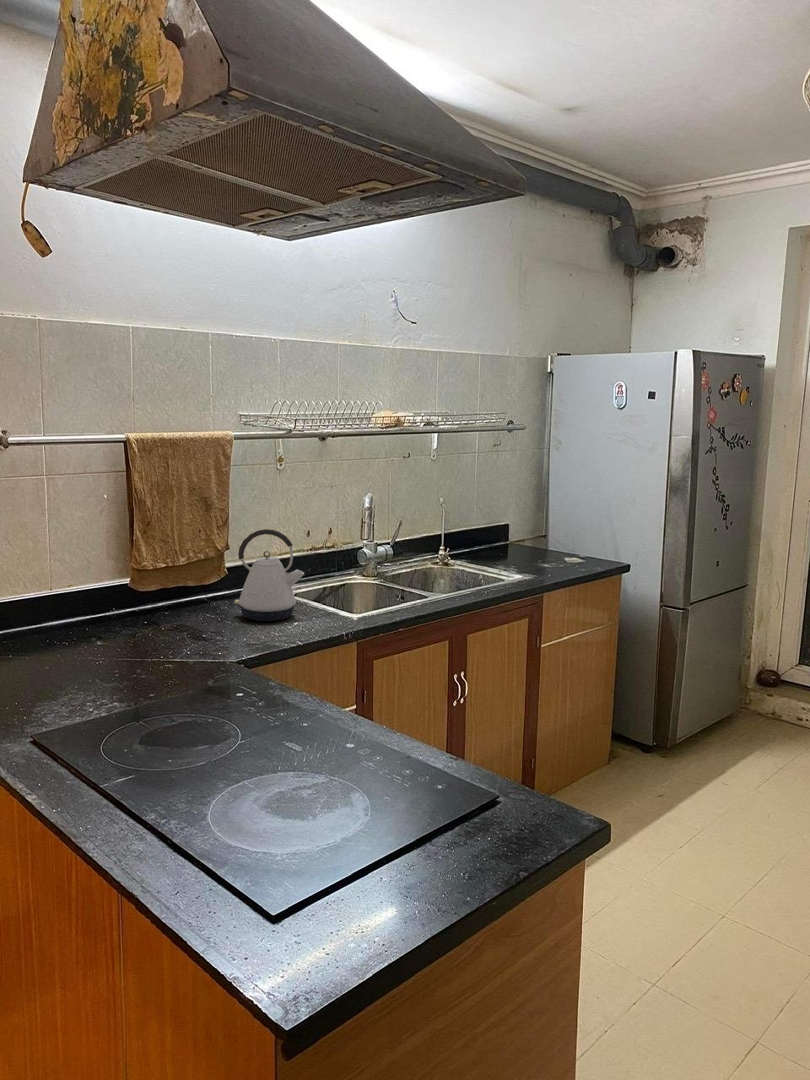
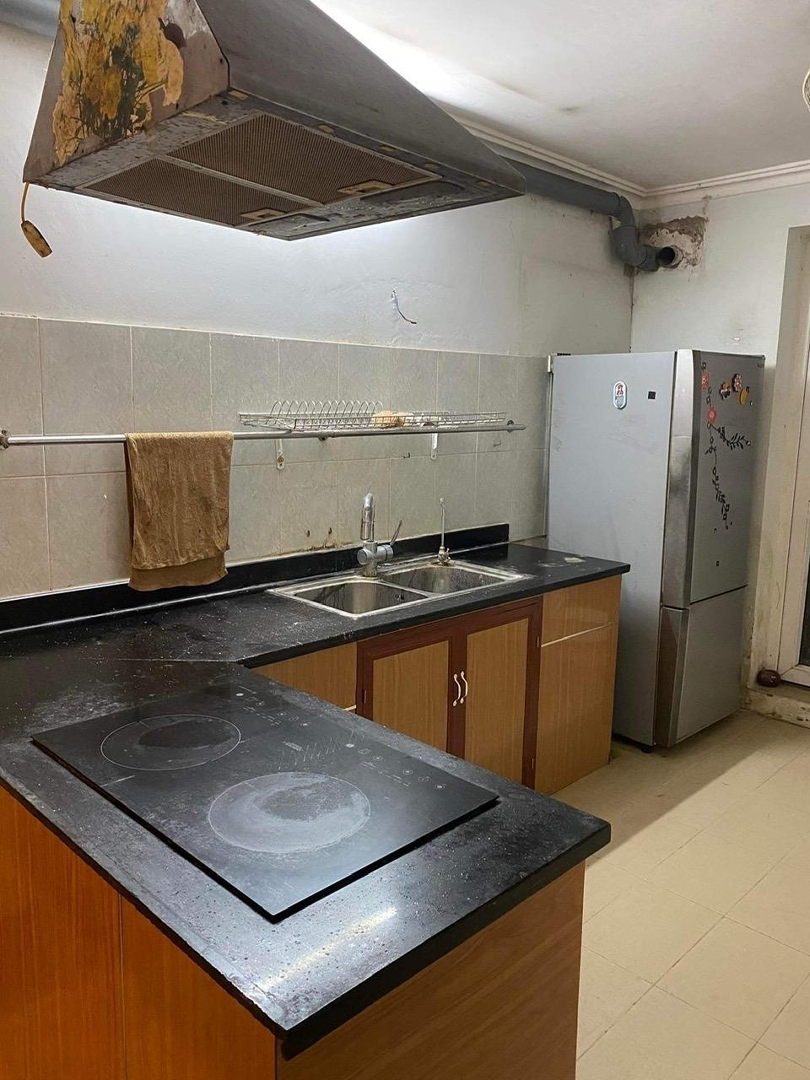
- kettle [233,528,305,622]
